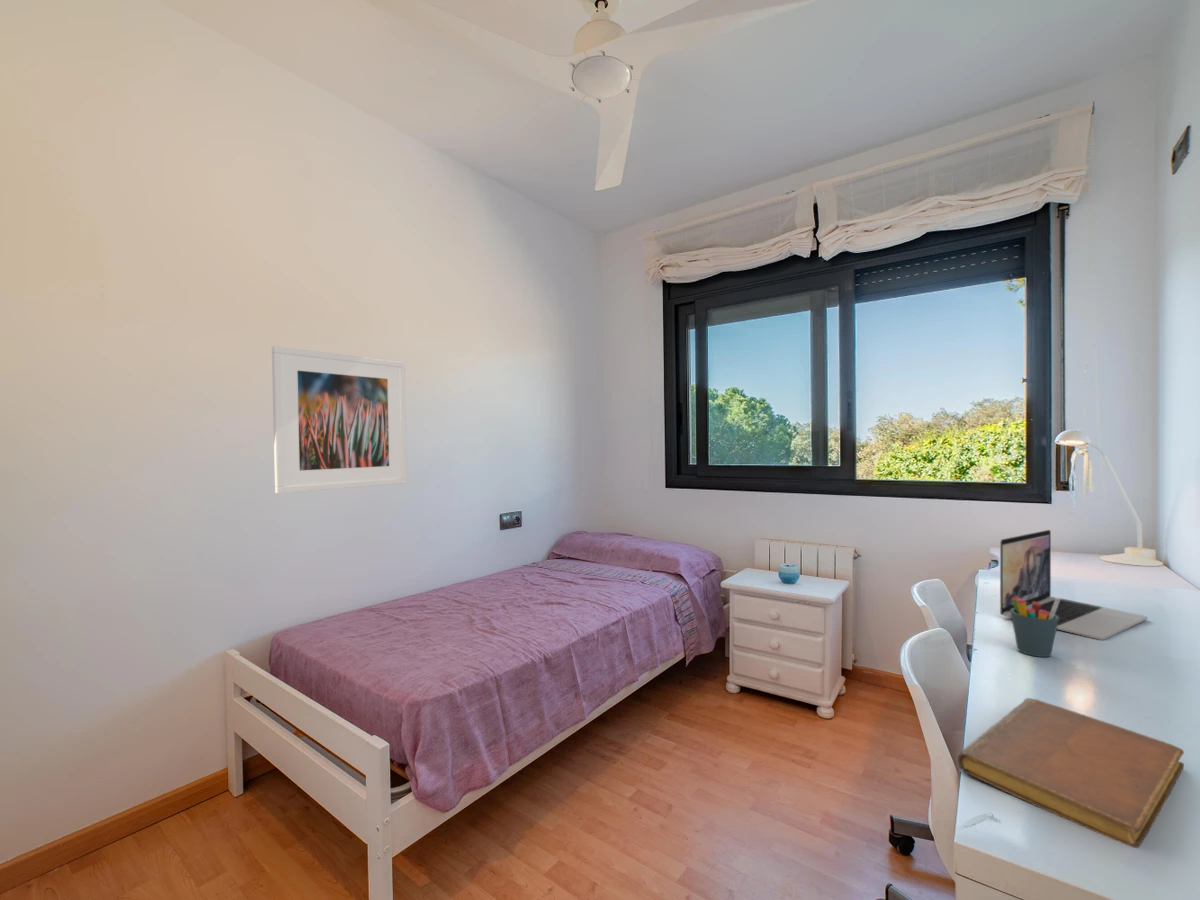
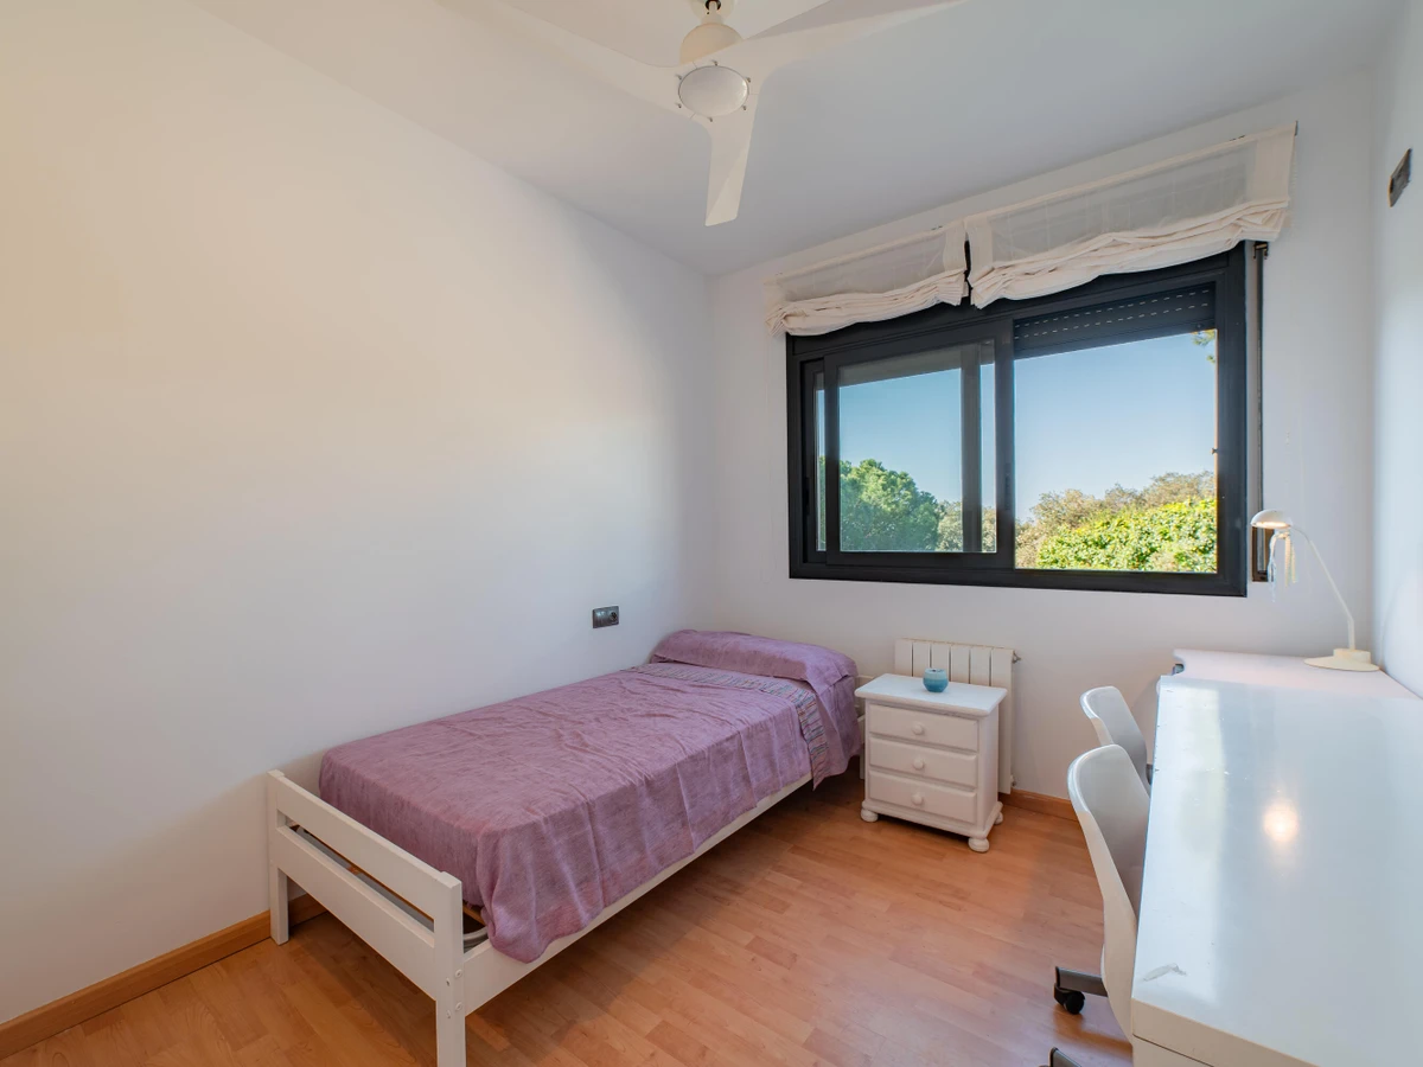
- pen holder [1010,597,1061,658]
- laptop [999,529,1148,641]
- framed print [271,345,408,494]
- notebook [957,697,1185,849]
